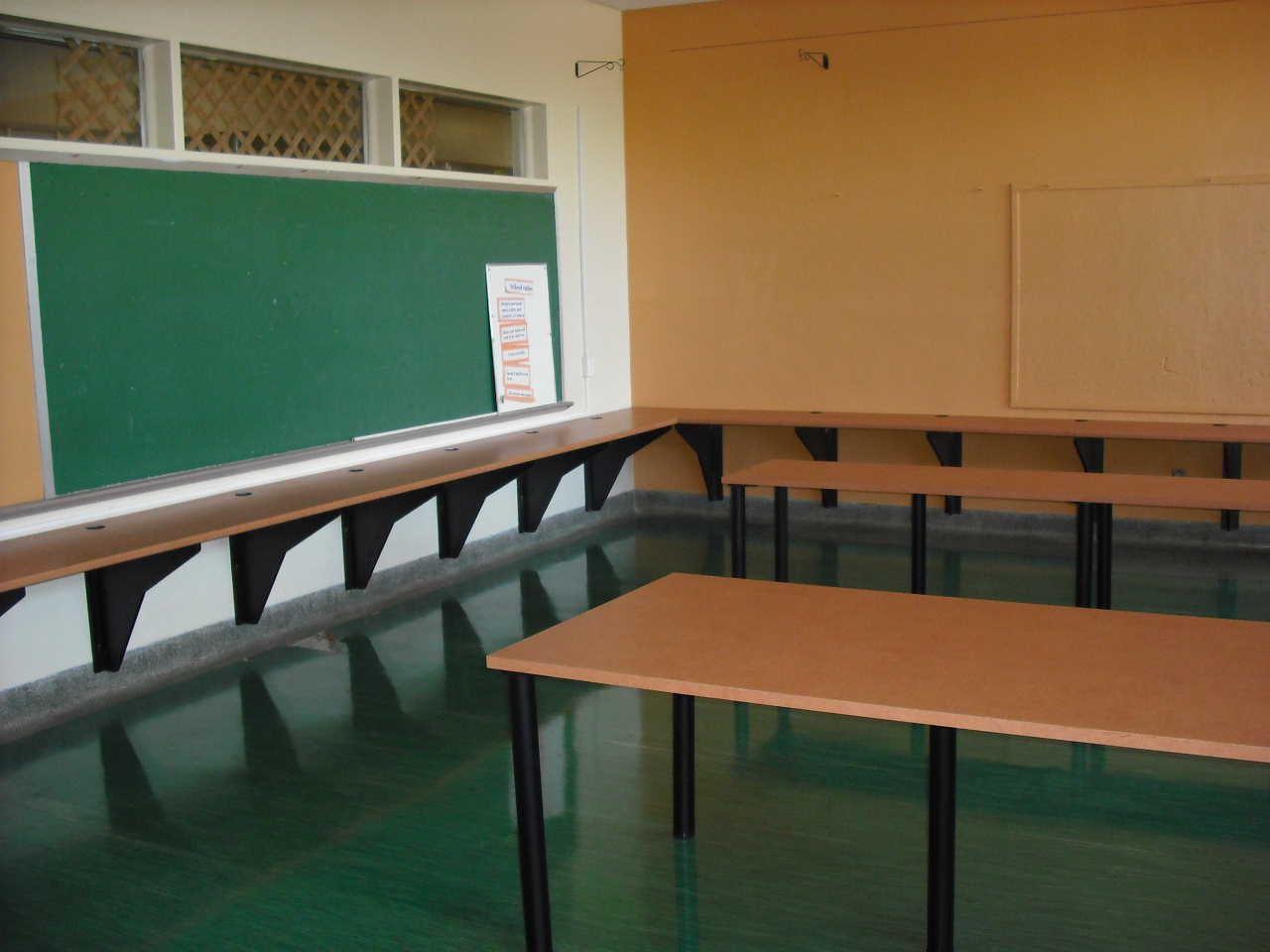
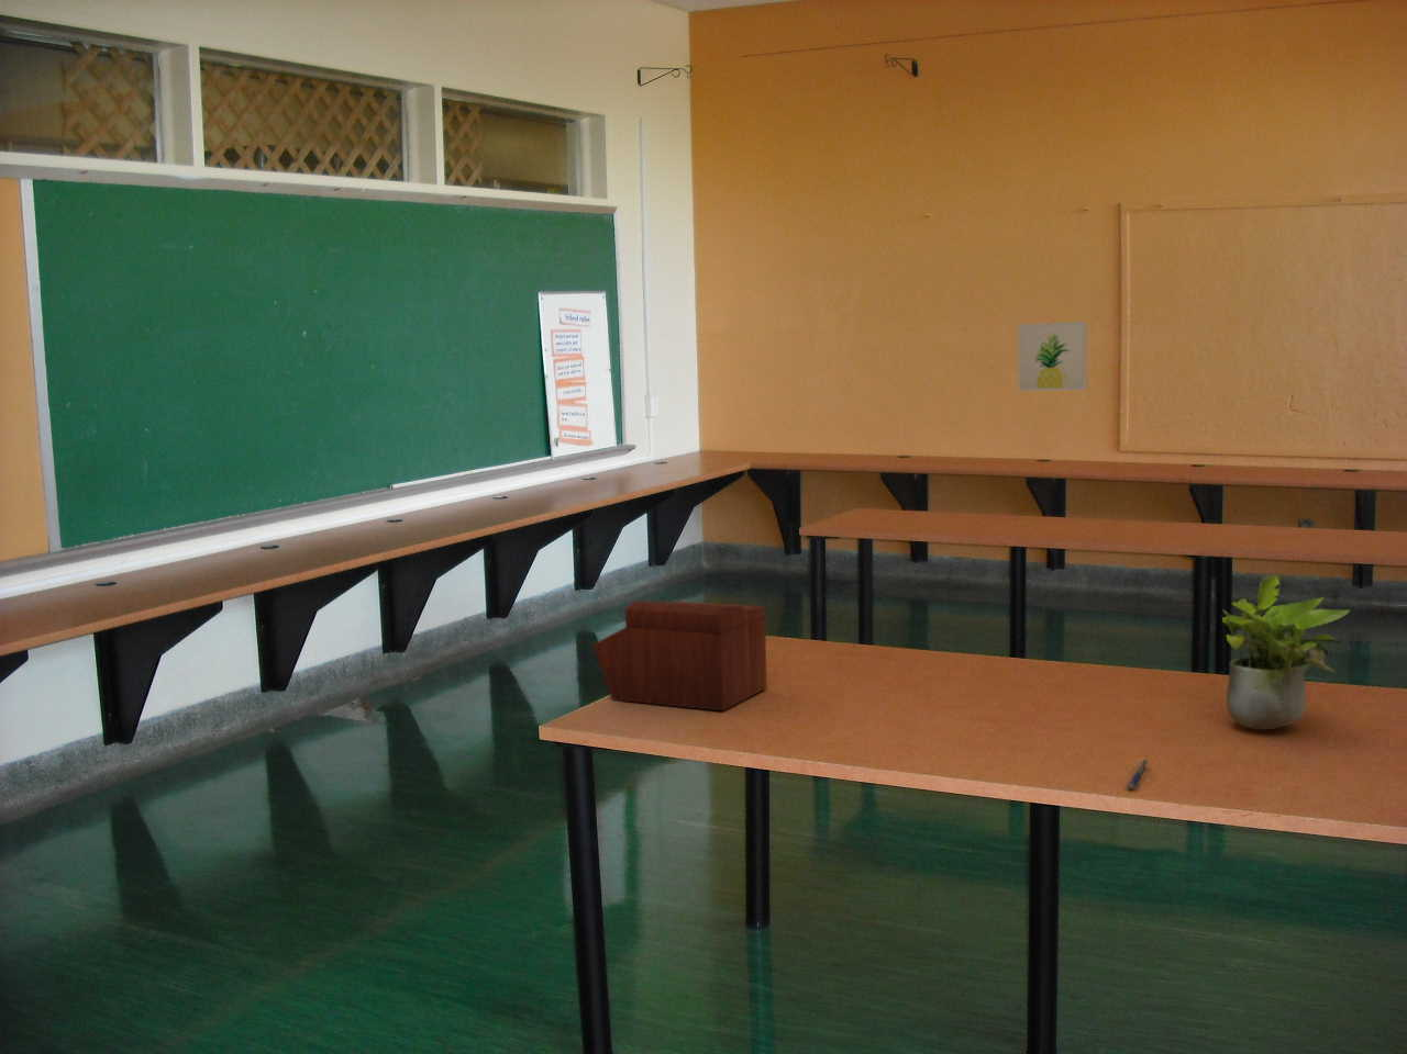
+ potted plant [1221,575,1350,731]
+ pen [1123,757,1152,792]
+ sewing box [593,599,769,713]
+ wall art [1017,321,1088,392]
